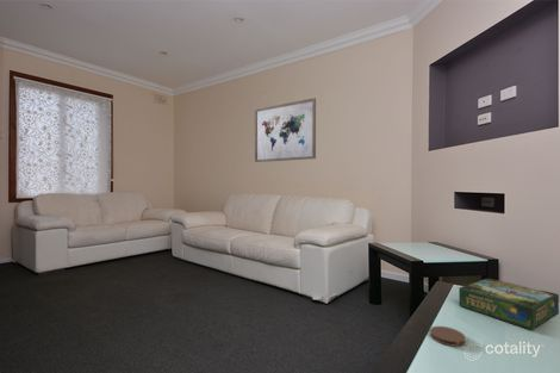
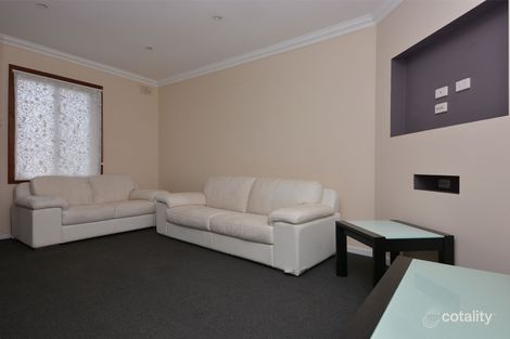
- wall art [254,97,317,163]
- board game [458,278,560,331]
- coaster [429,325,467,348]
